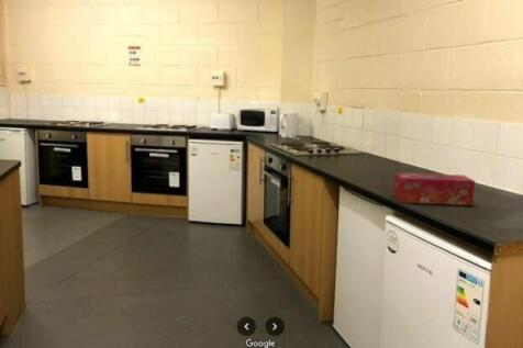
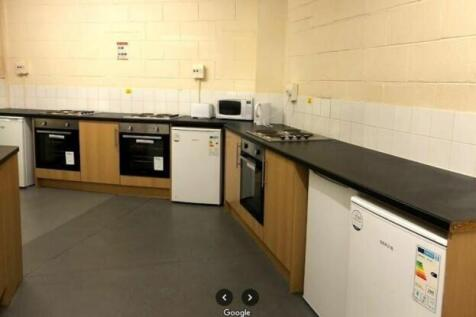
- tissue box [392,171,476,206]
